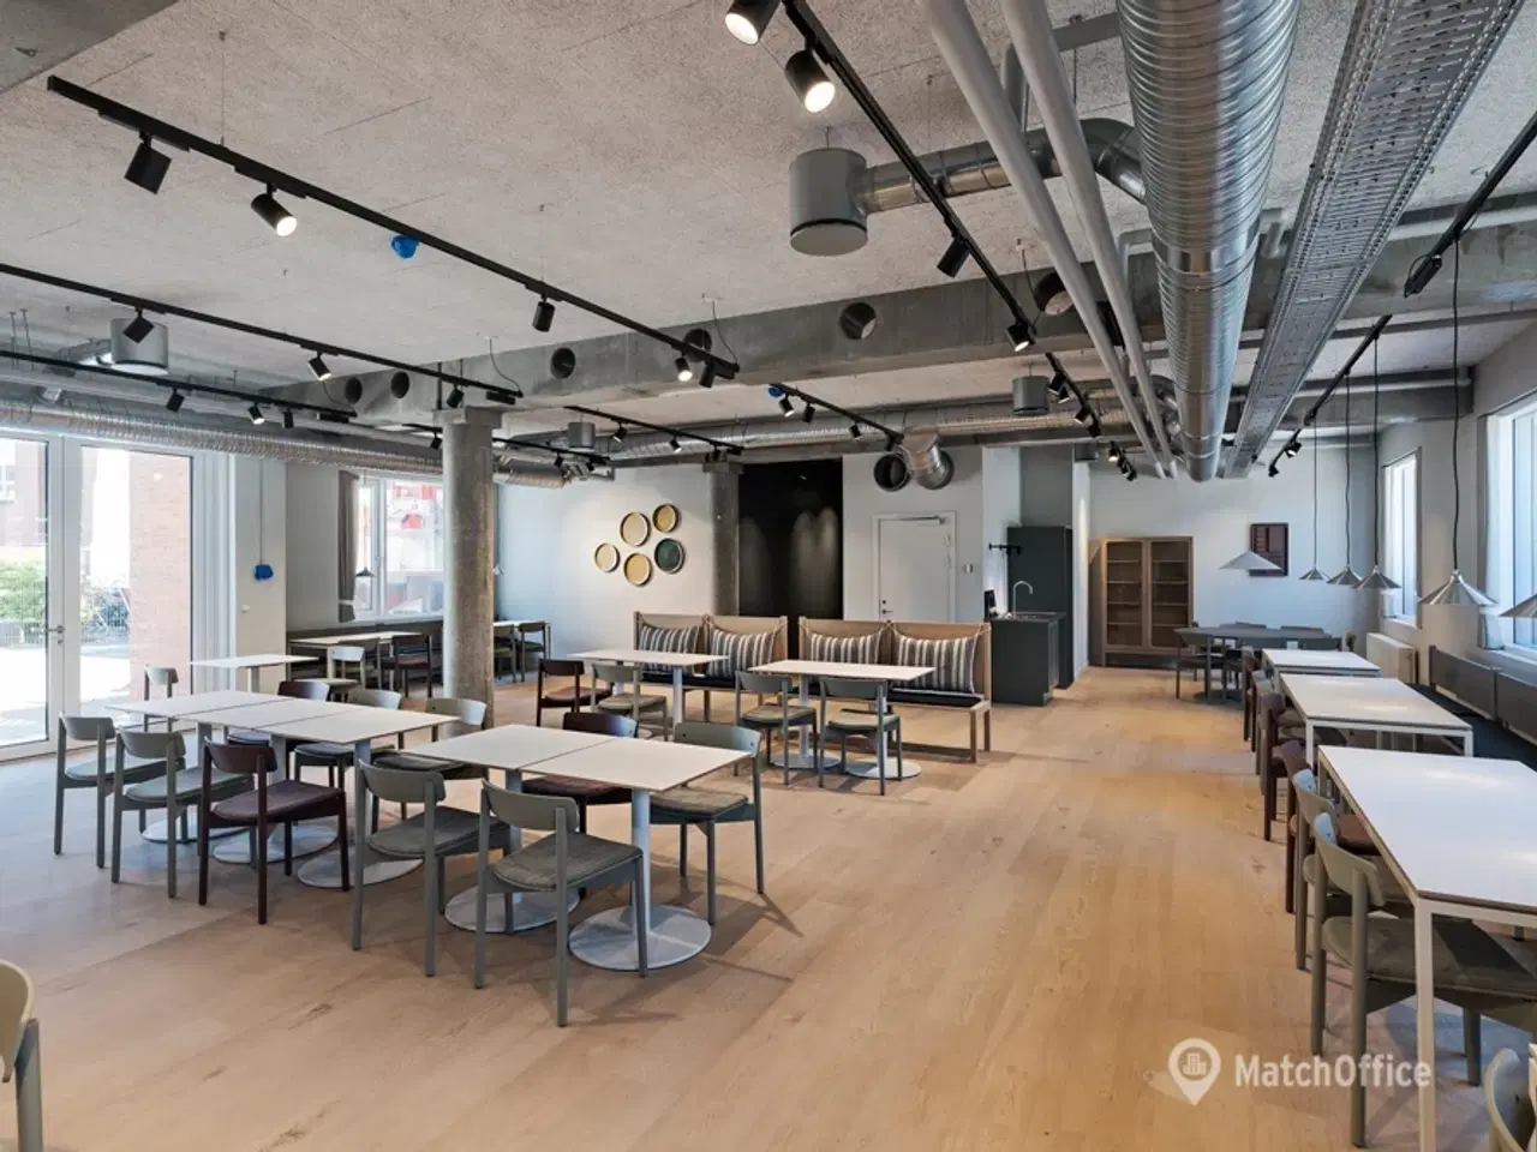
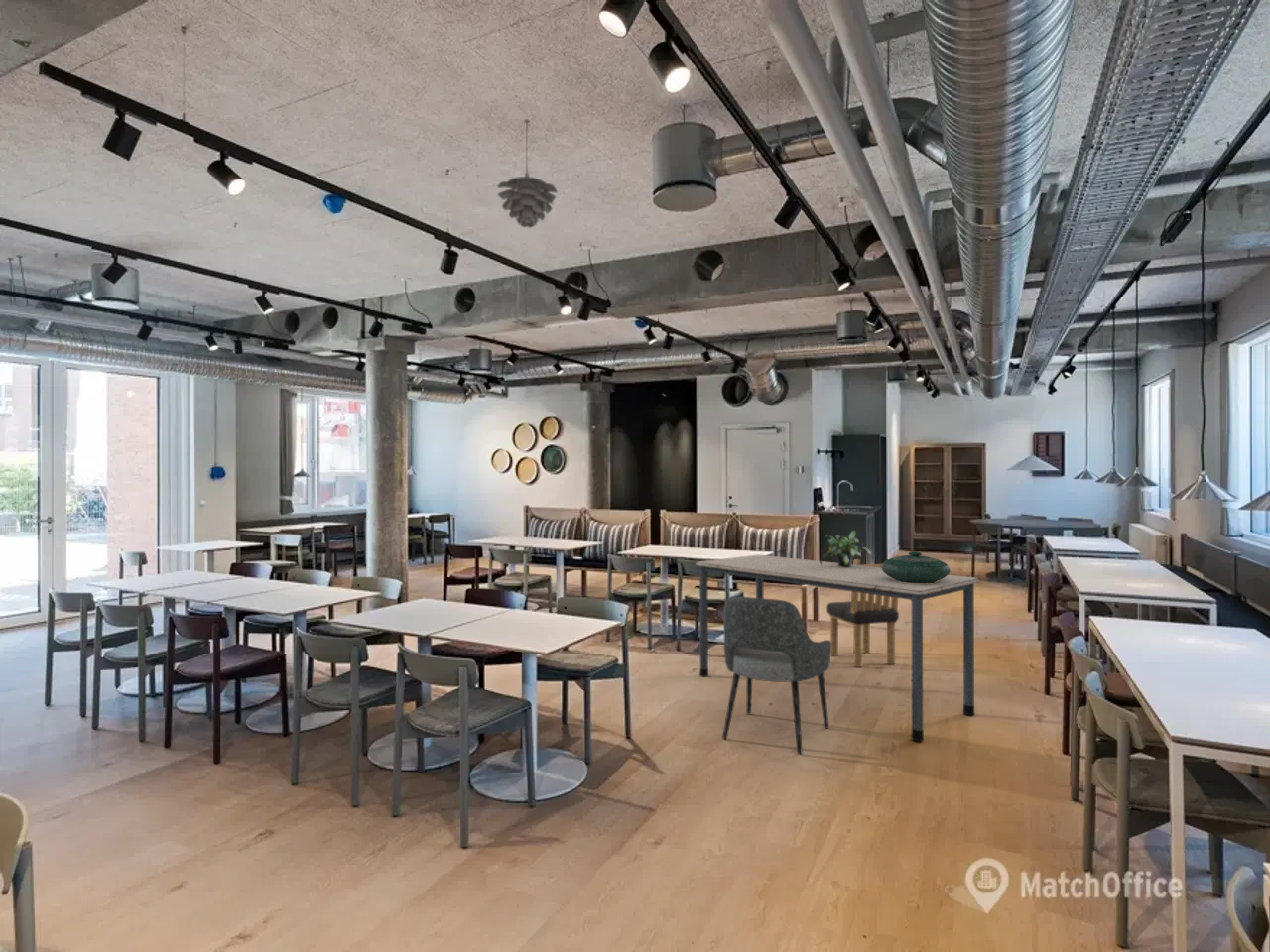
+ decorative bowl [881,550,951,583]
+ dining chair [721,595,831,755]
+ dining table [695,554,979,742]
+ pendant light [496,118,559,229]
+ dining chair [826,558,900,668]
+ potted plant [819,530,872,567]
